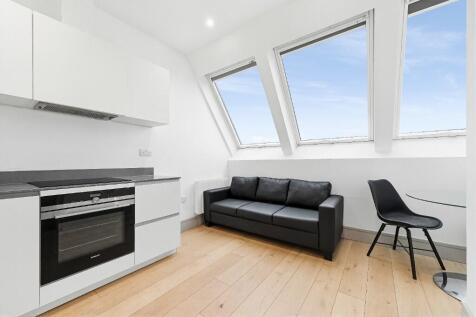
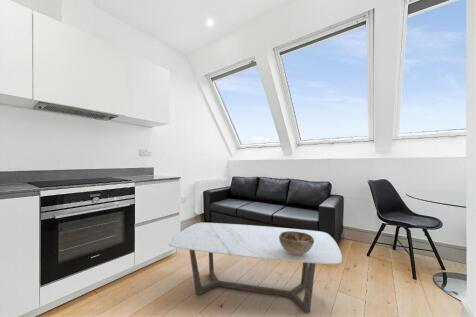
+ decorative bowl [279,231,314,255]
+ coffee table [167,222,343,314]
